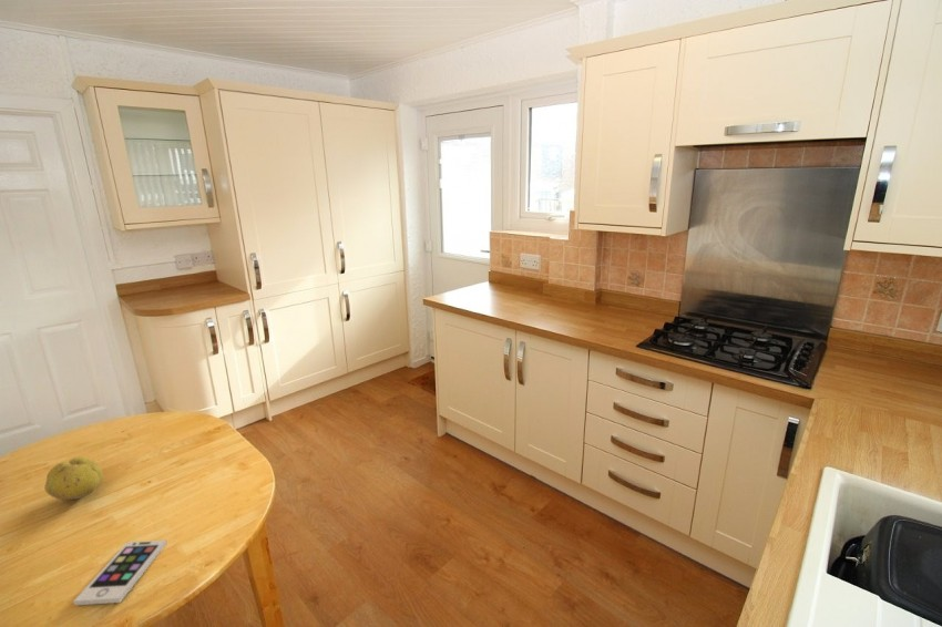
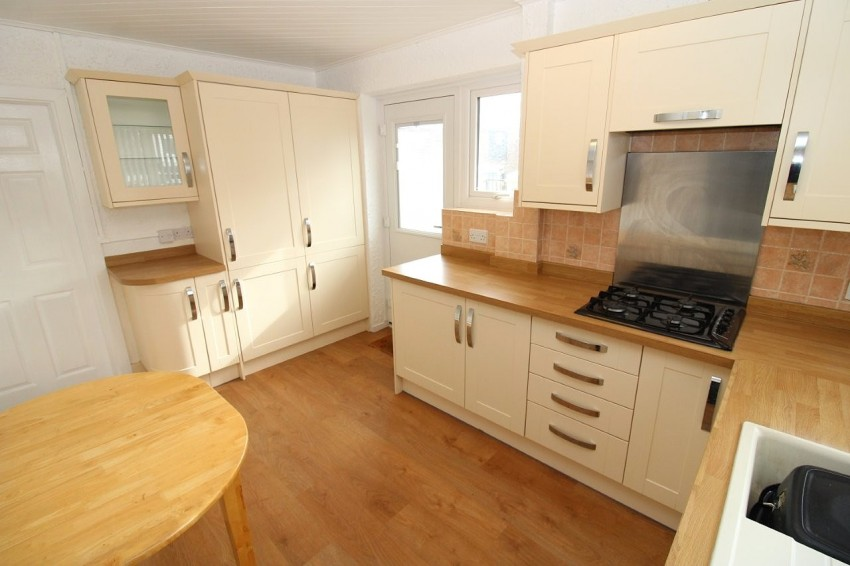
- smartphone [72,539,167,606]
- fruit [43,455,104,501]
